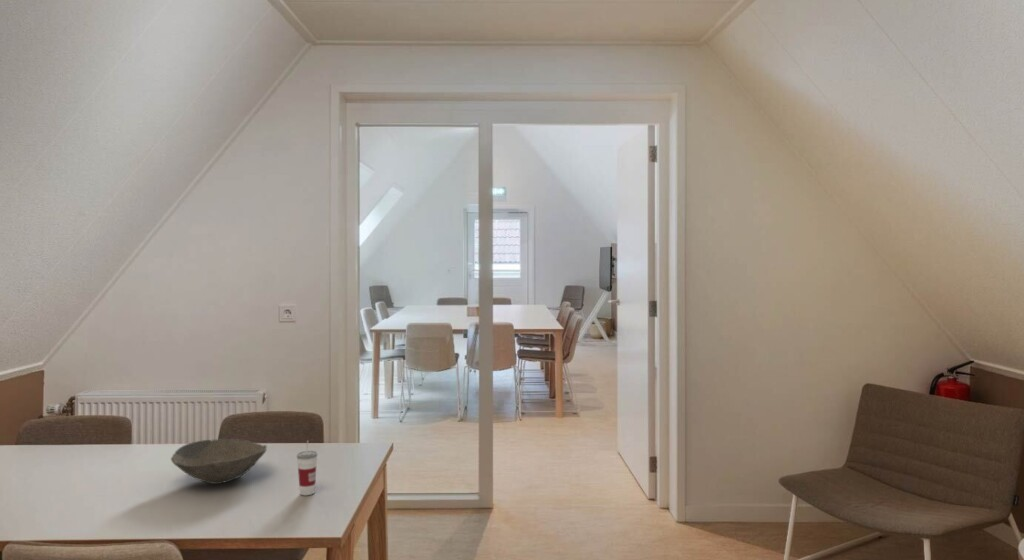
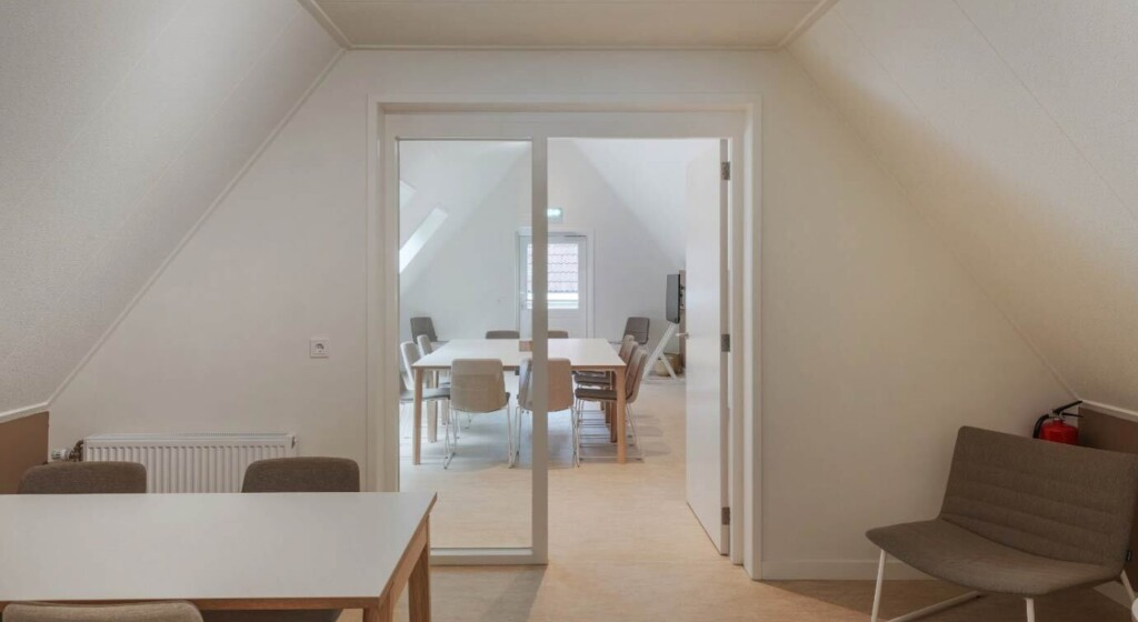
- cup [296,440,318,496]
- bowl [170,438,268,485]
